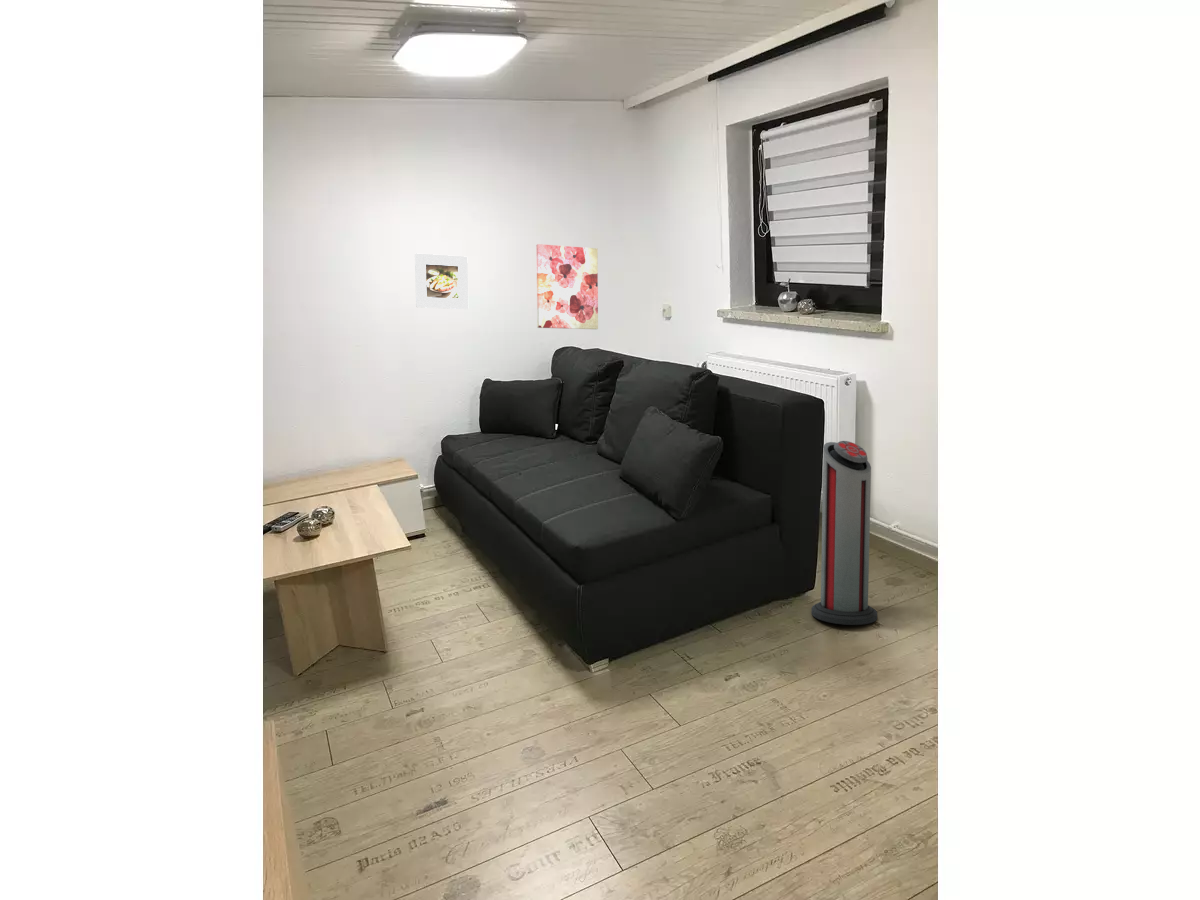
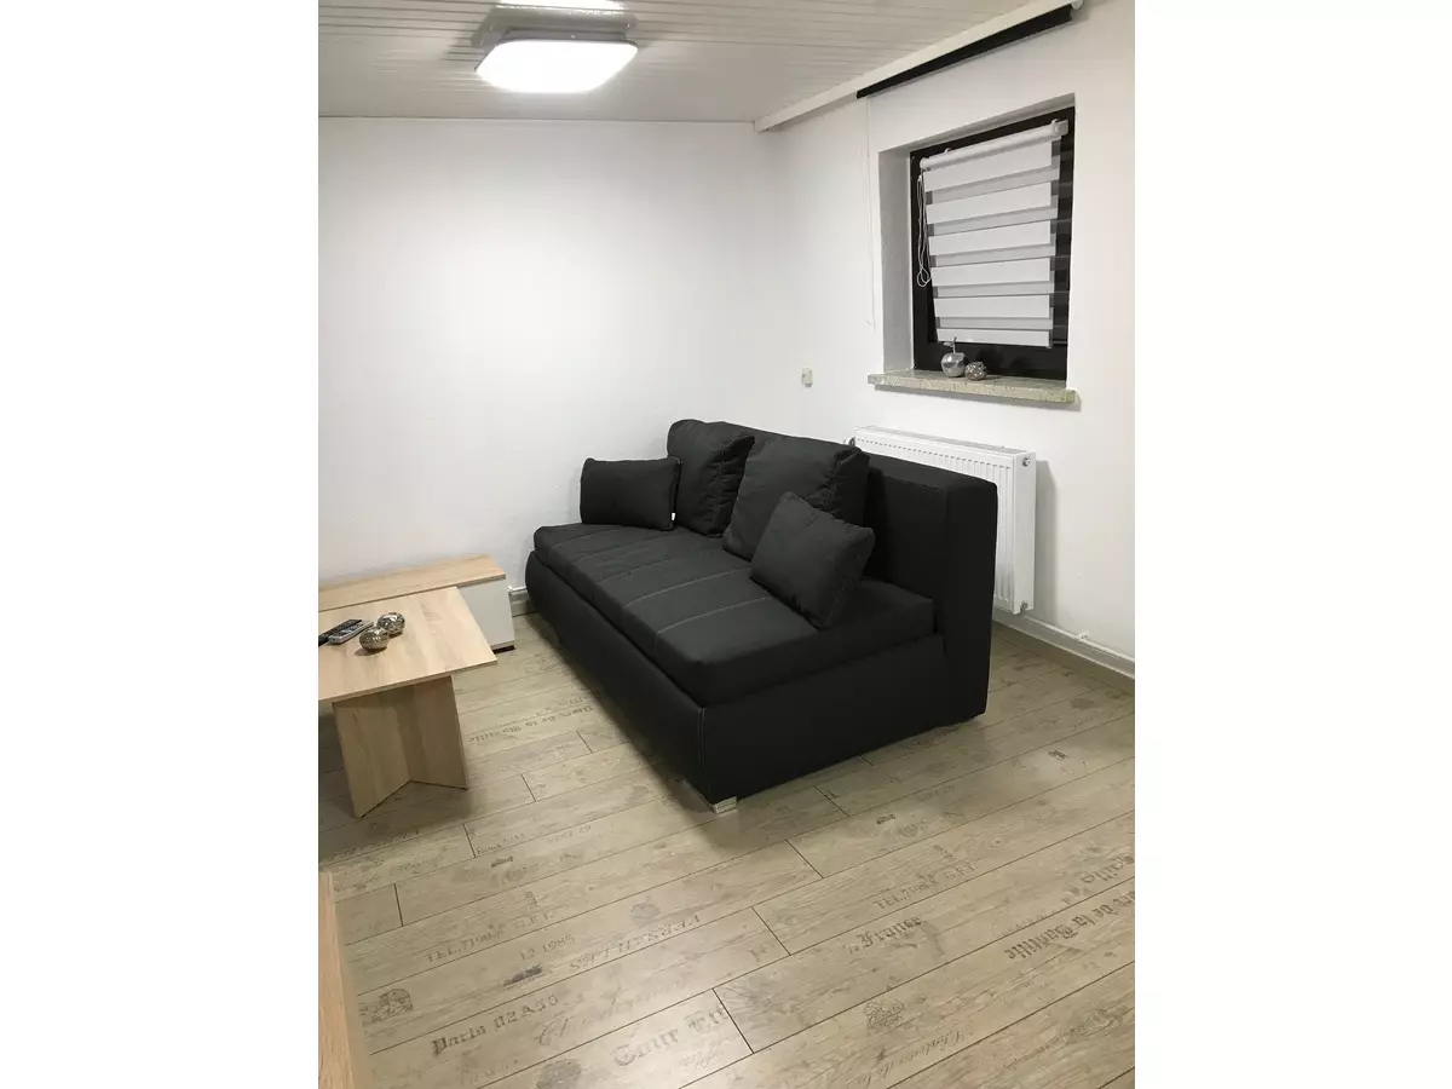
- air purifier [810,440,878,626]
- wall art [535,243,599,330]
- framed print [414,253,469,310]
